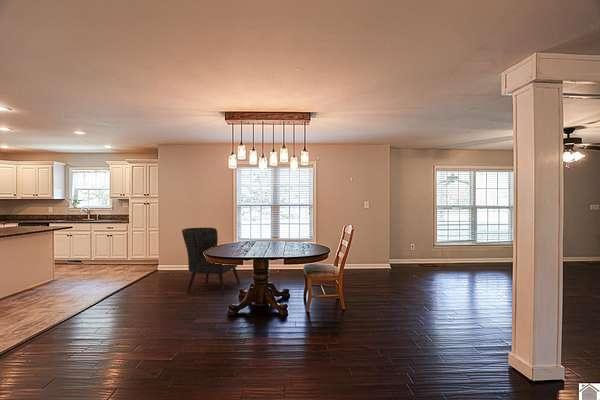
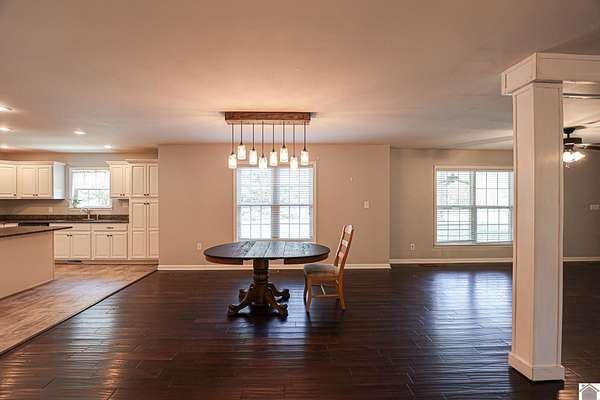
- chair [181,227,241,295]
